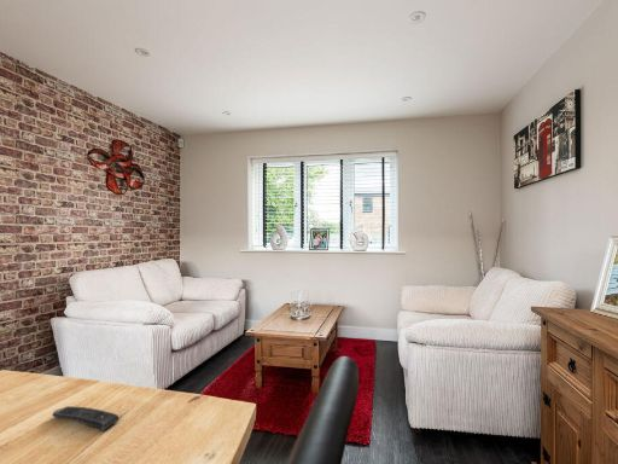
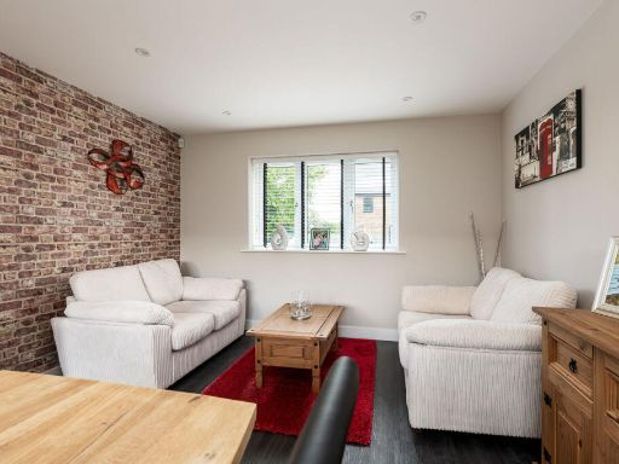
- remote control [51,405,119,431]
